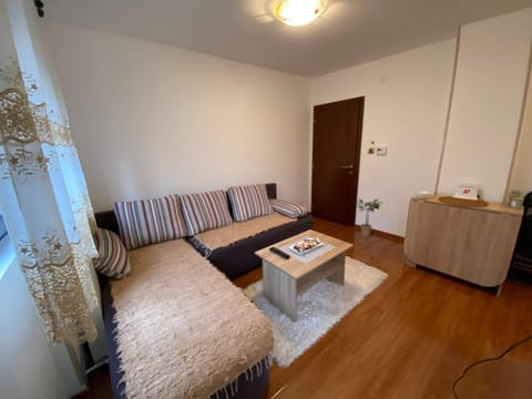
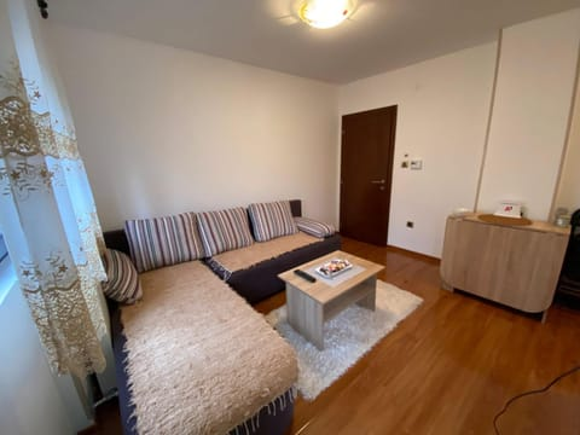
- potted plant [355,198,385,237]
